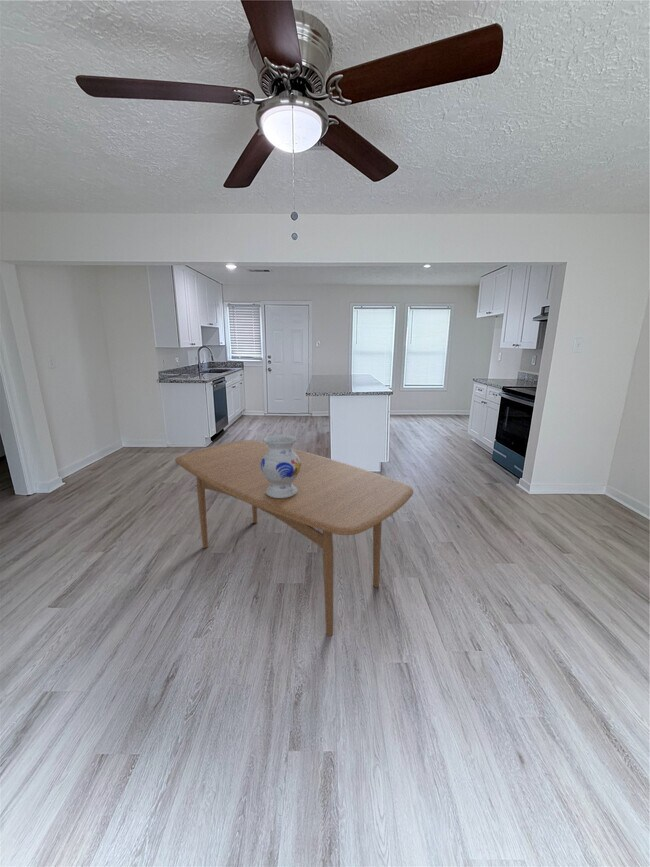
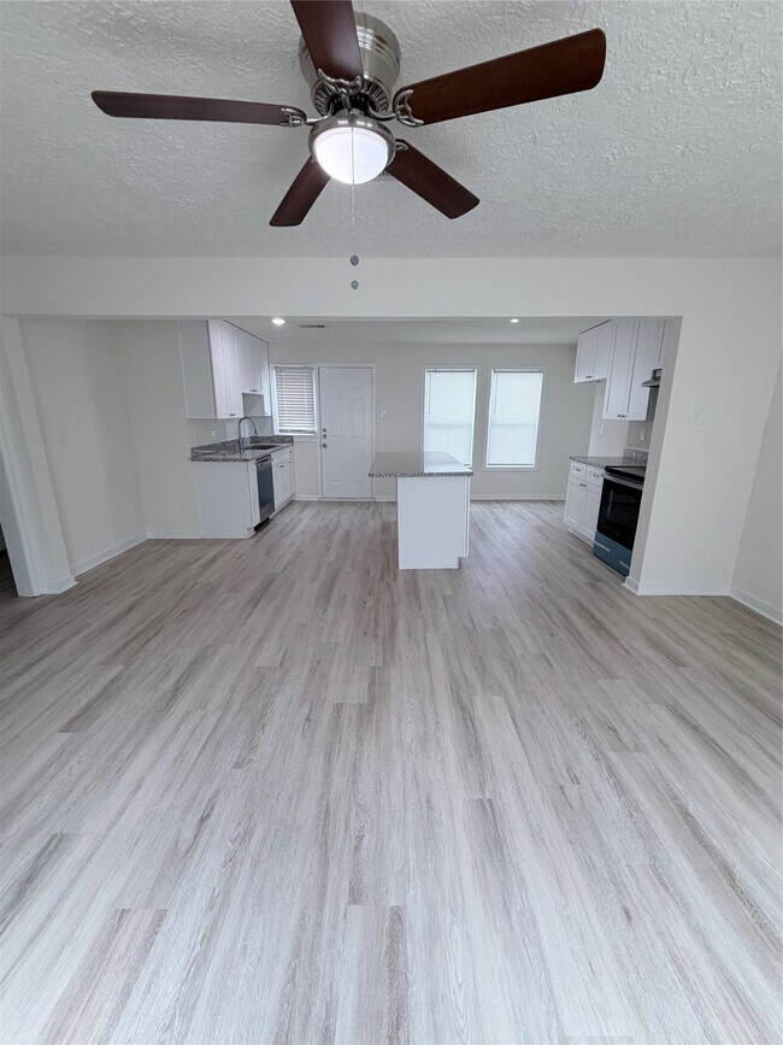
- vase [261,433,301,498]
- dining table [174,439,414,637]
